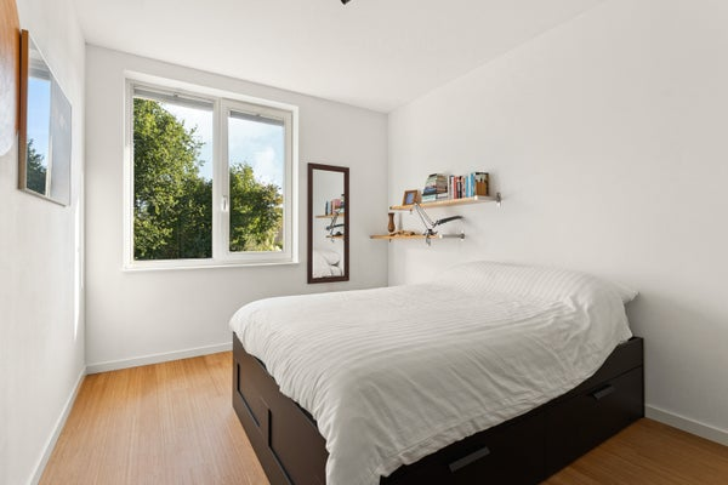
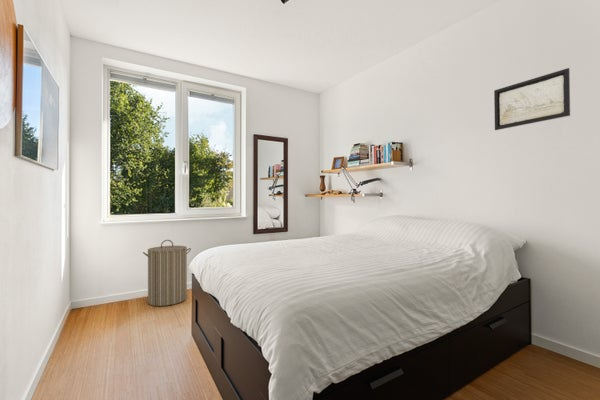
+ wall art [493,67,571,131]
+ laundry hamper [142,239,192,307]
